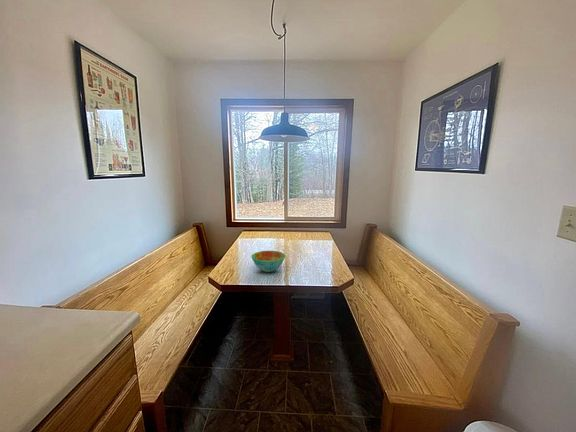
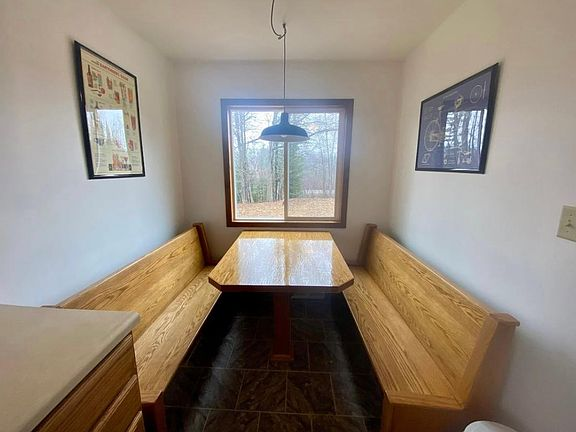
- bowl [250,250,286,273]
